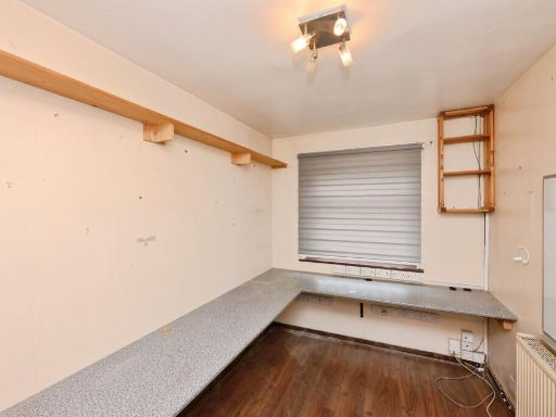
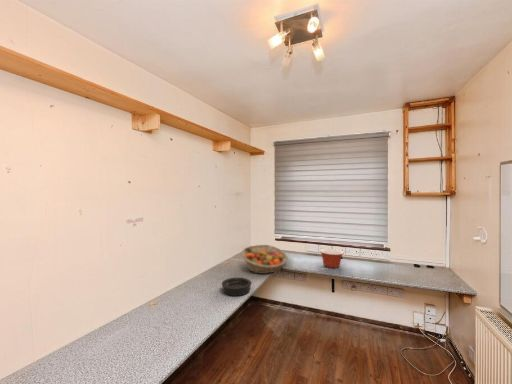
+ fruit basket [241,244,289,275]
+ bowl [221,276,252,297]
+ mixing bowl [319,248,345,269]
